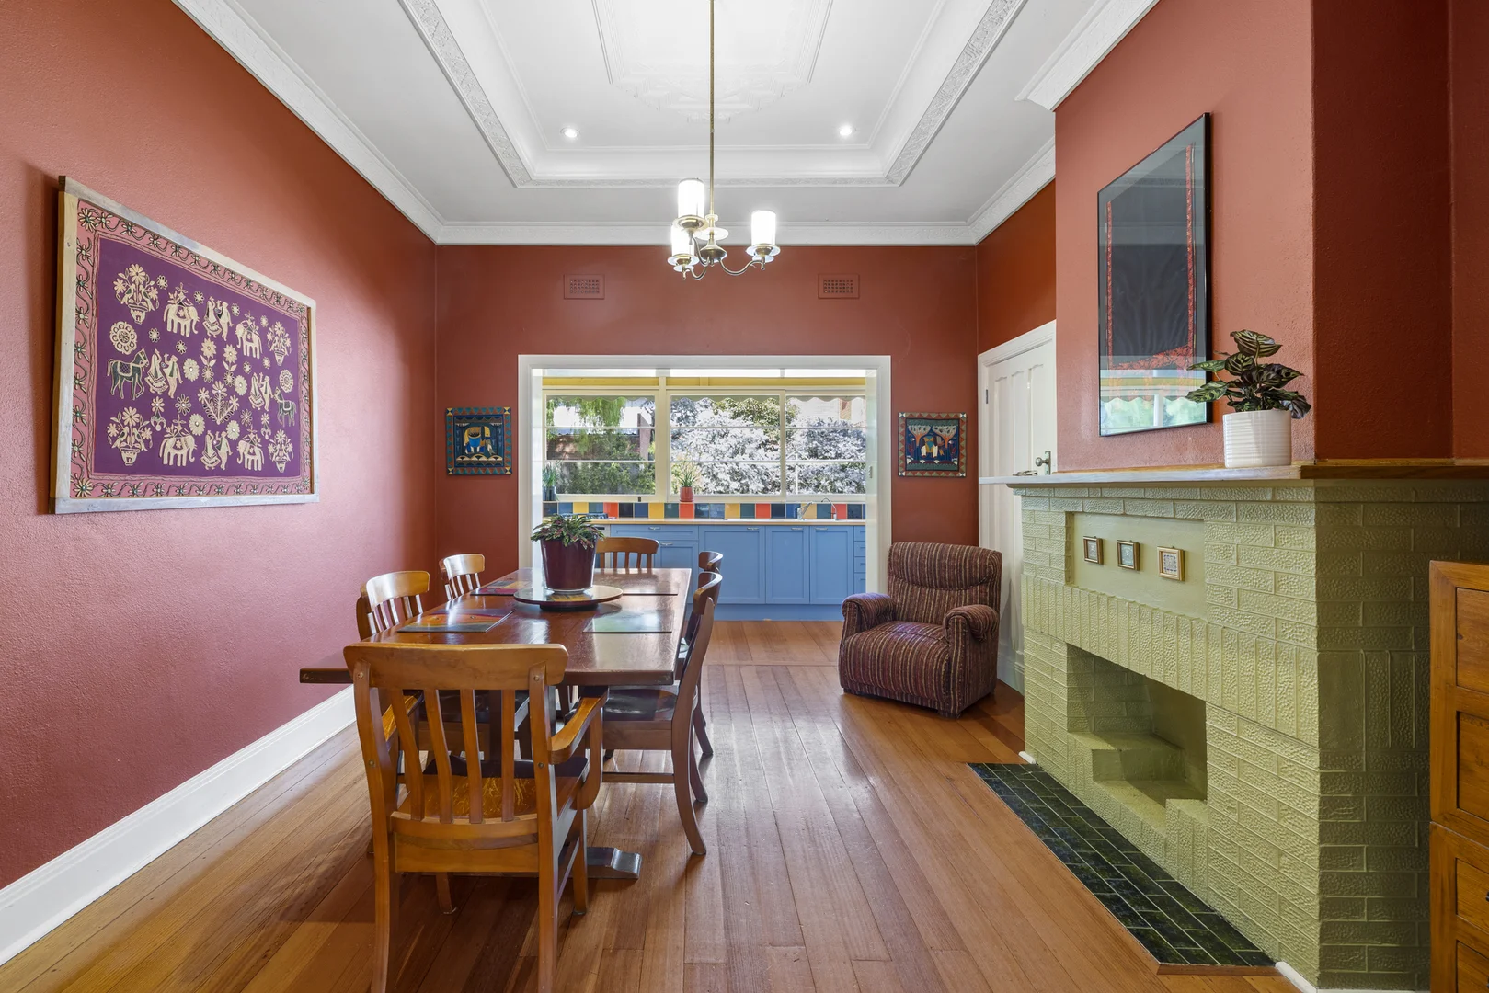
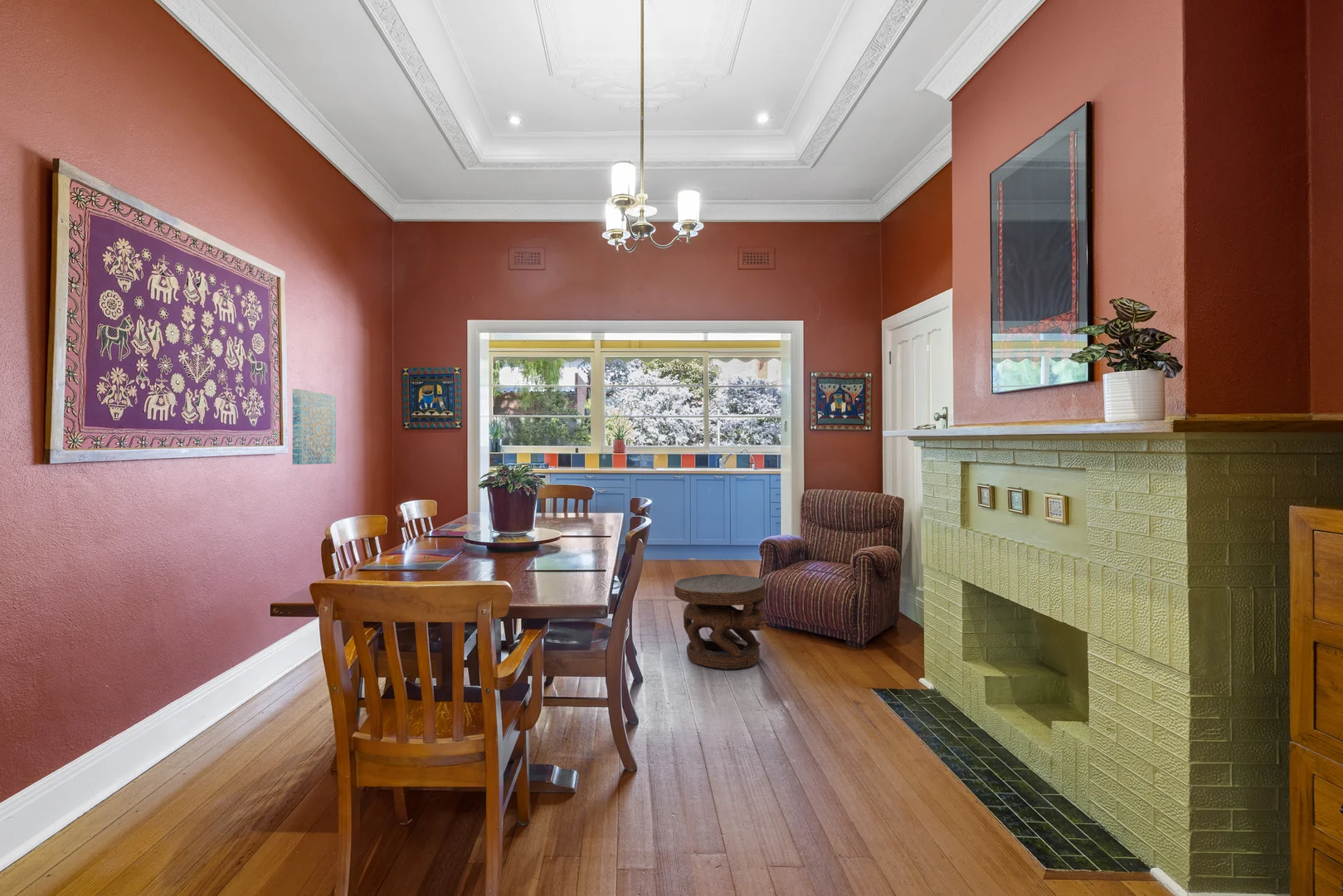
+ side table [674,573,770,670]
+ wall art [292,388,337,465]
